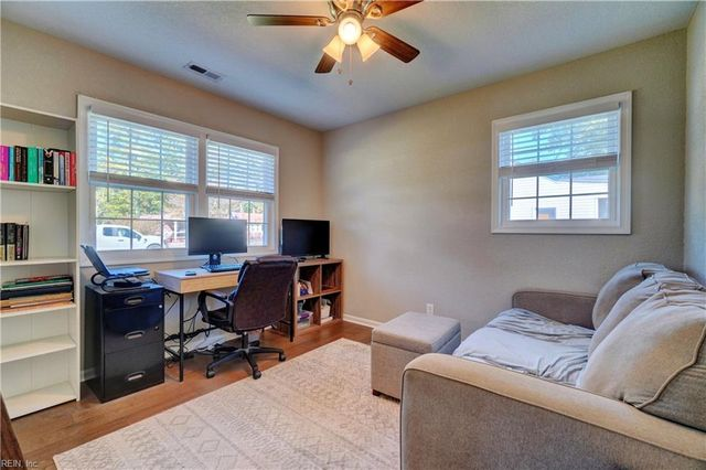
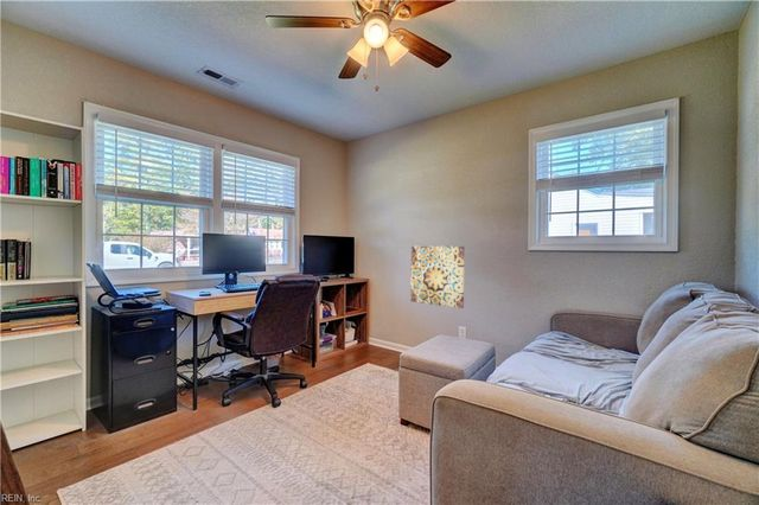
+ wall art [409,245,465,309]
